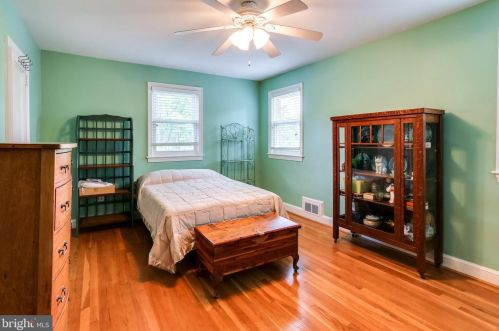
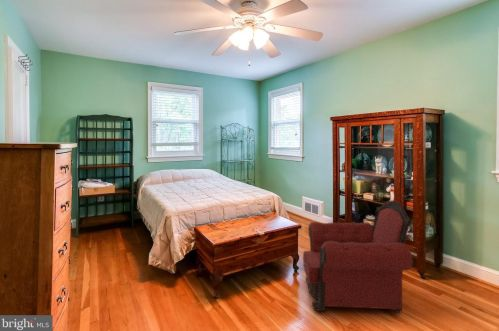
+ armchair [302,199,414,314]
